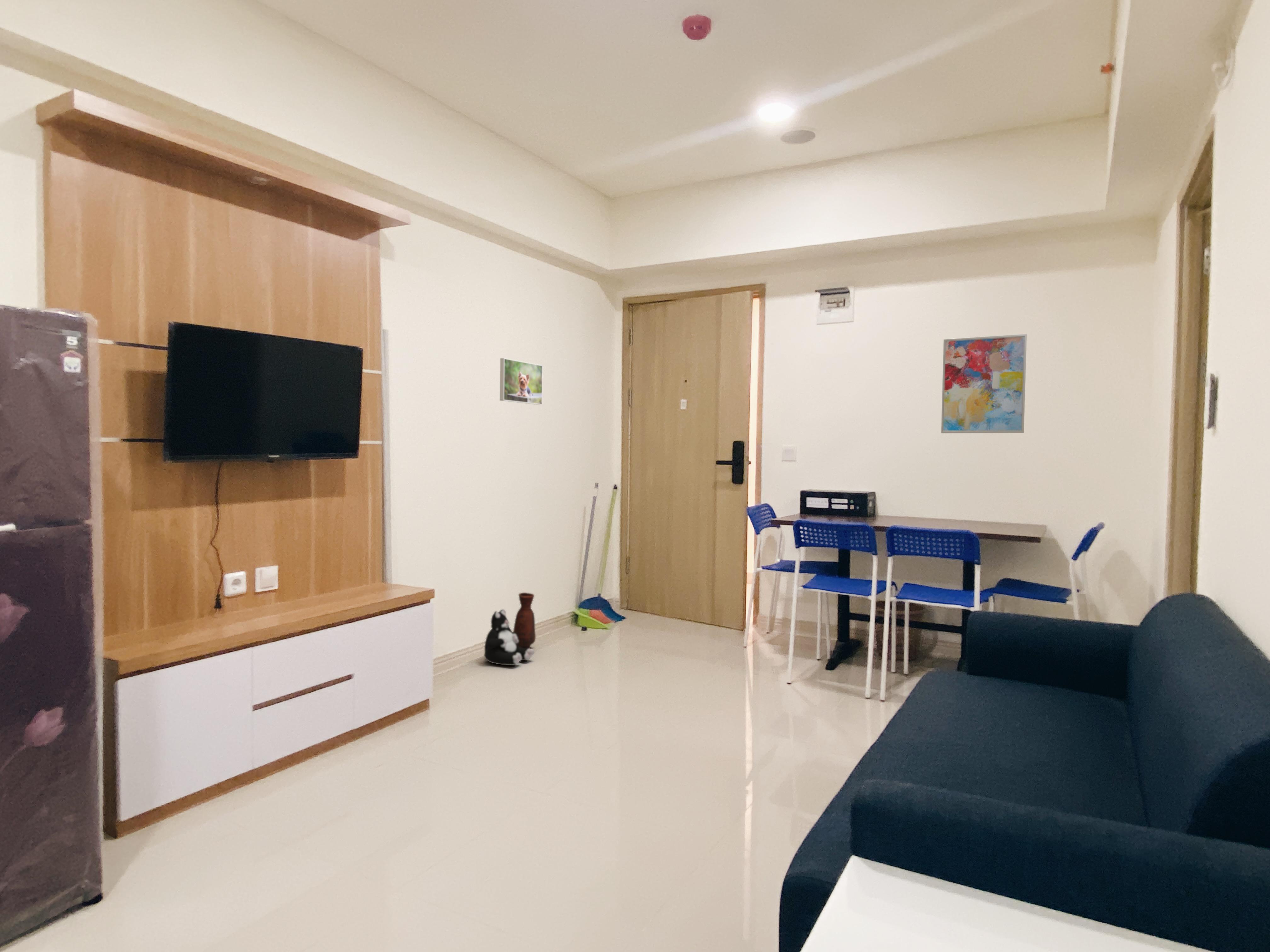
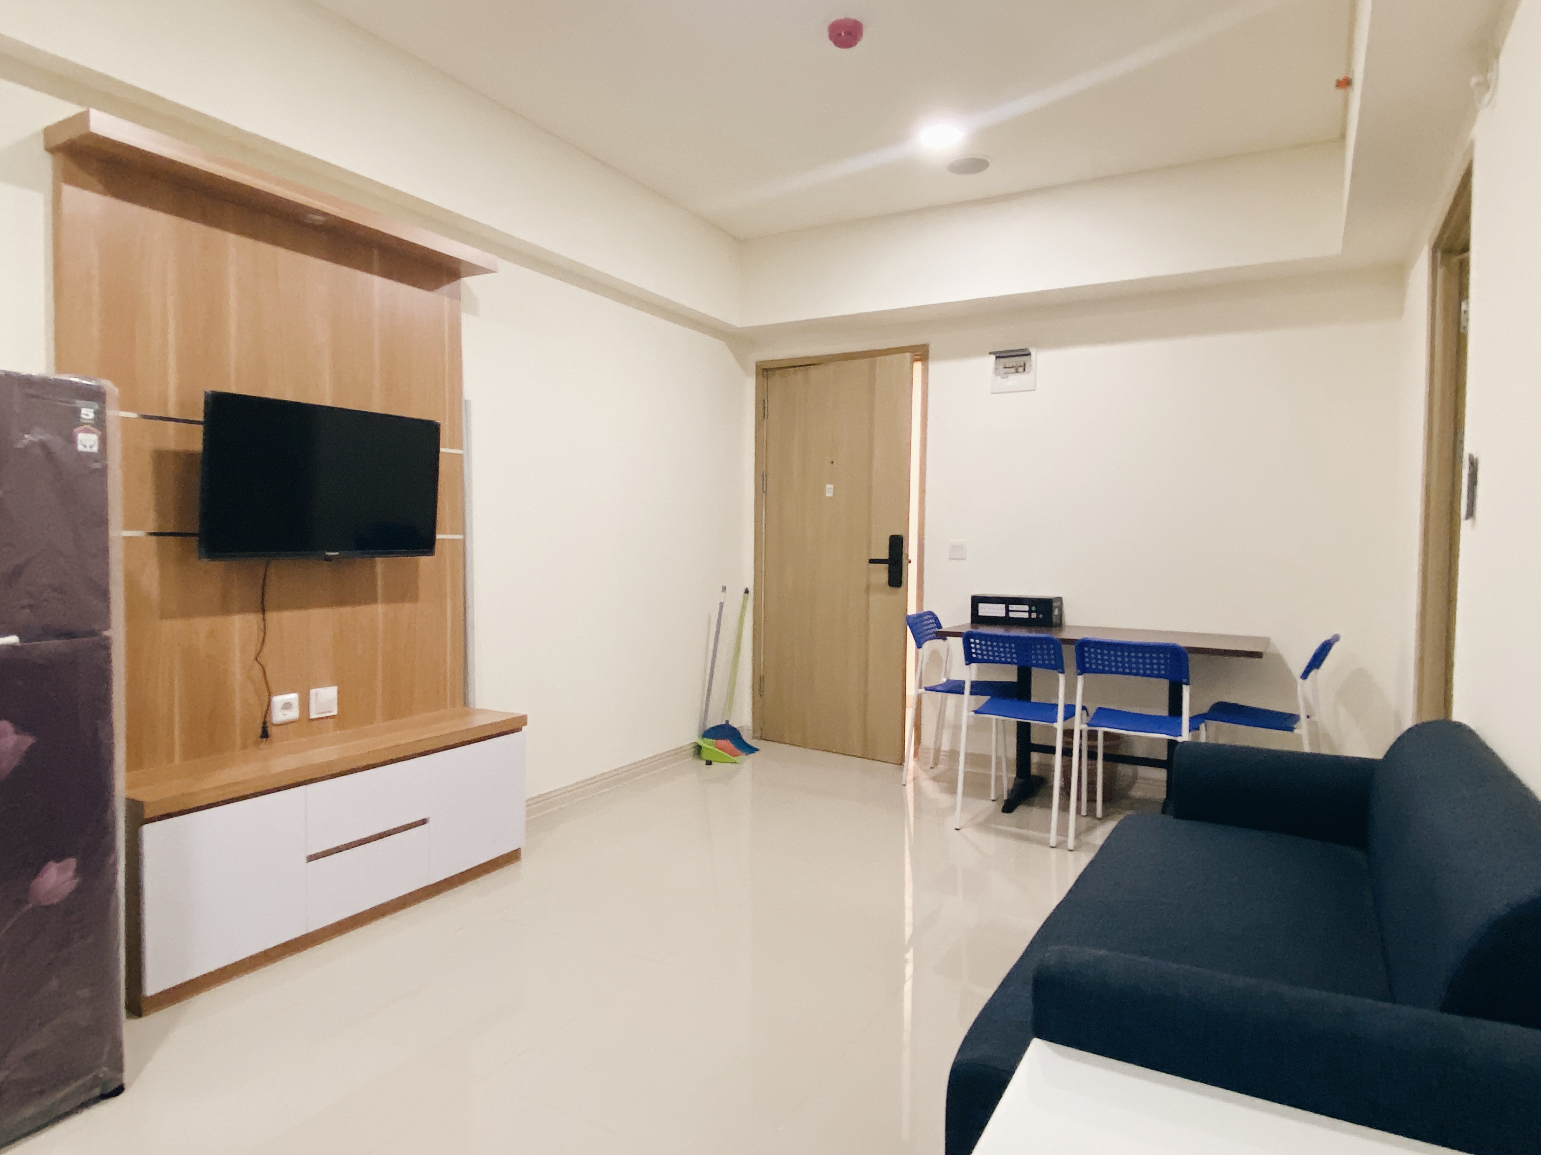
- wall art [941,334,1027,433]
- plush toy [484,609,535,666]
- vase [513,592,536,649]
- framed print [500,358,543,405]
